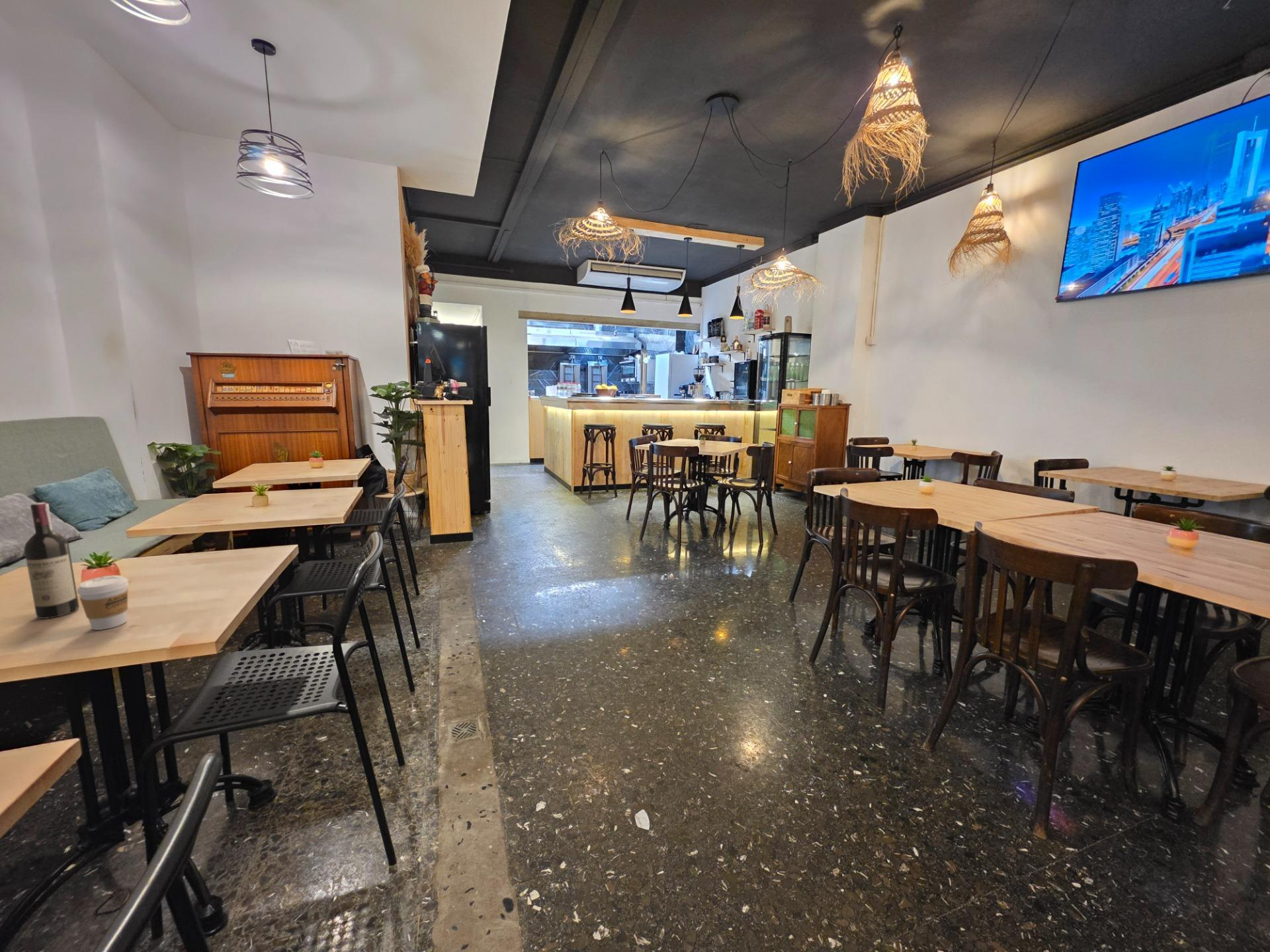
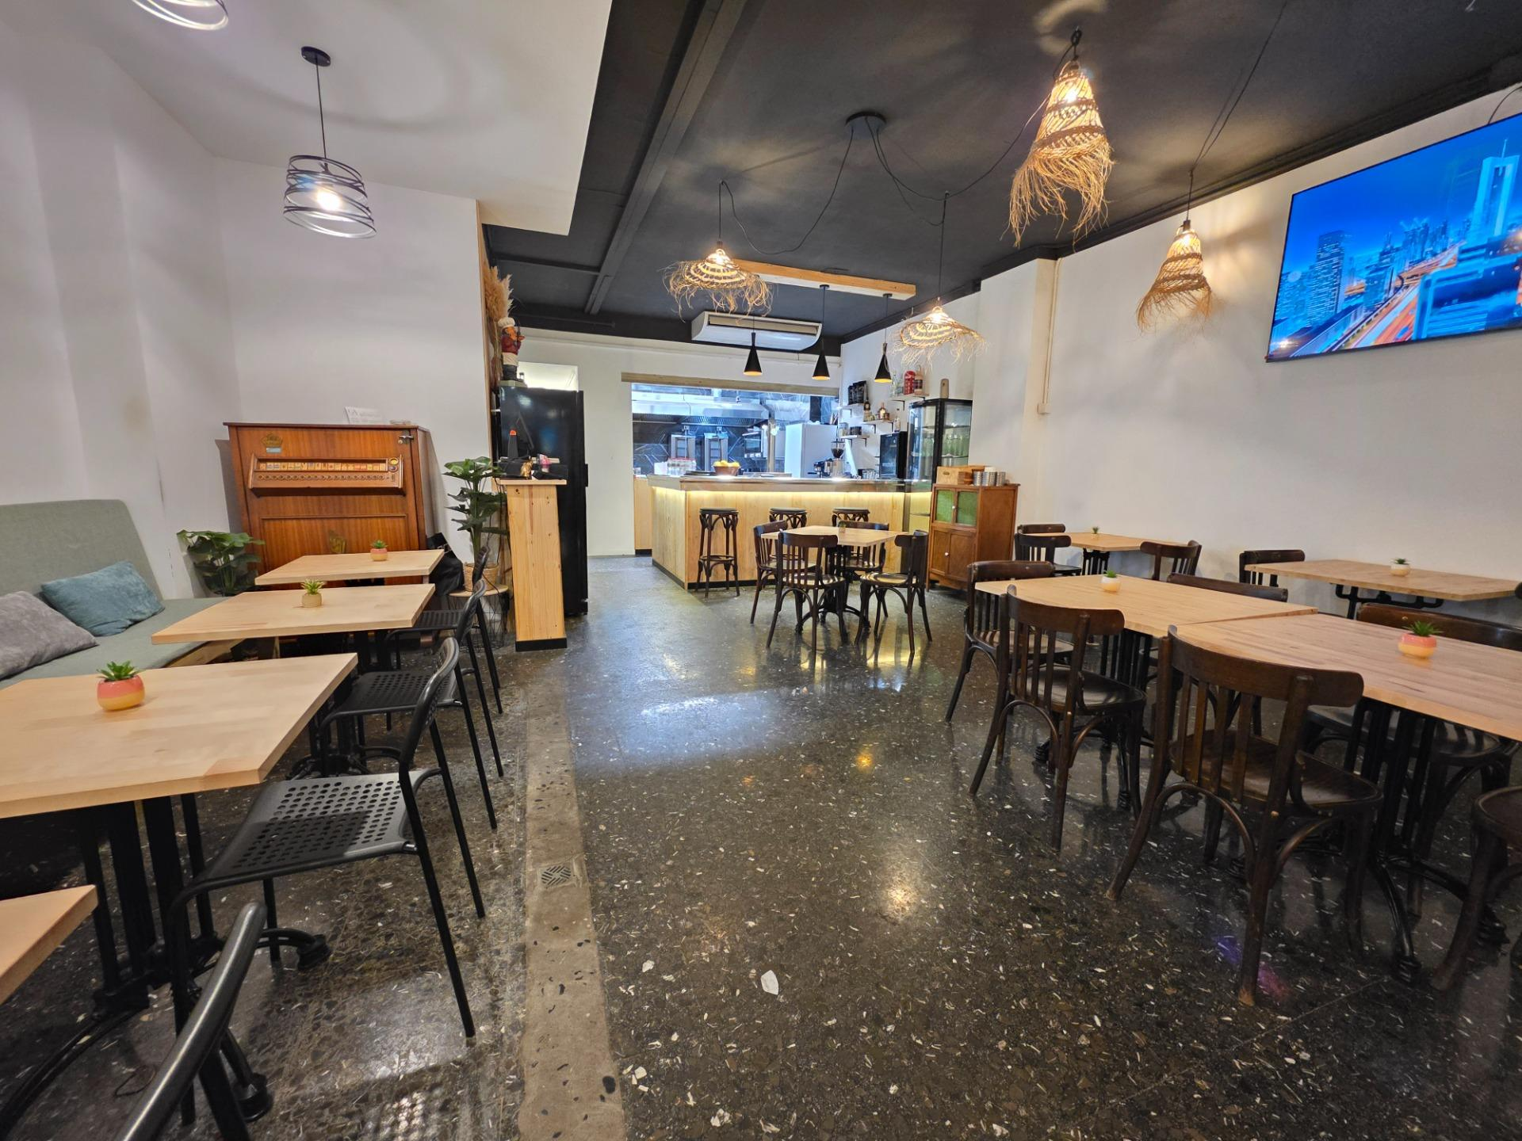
- coffee cup [76,575,129,631]
- wine bottle [23,502,80,619]
